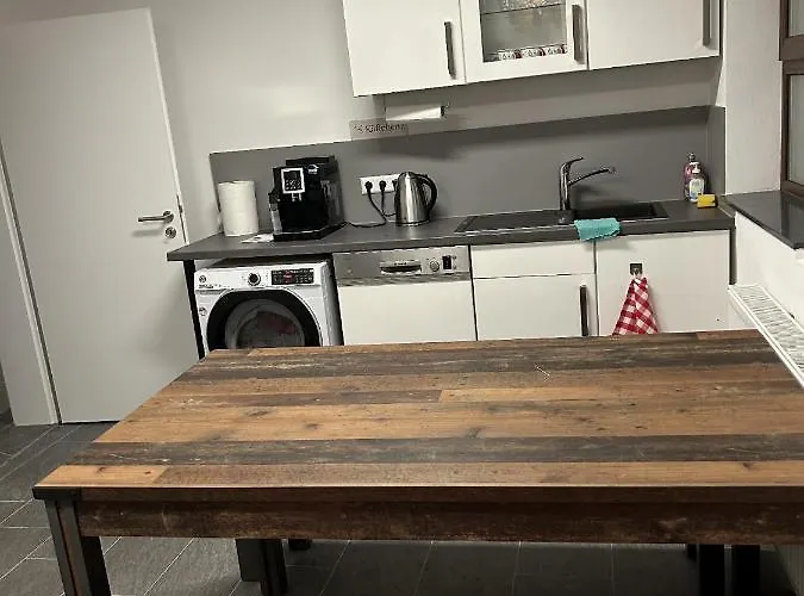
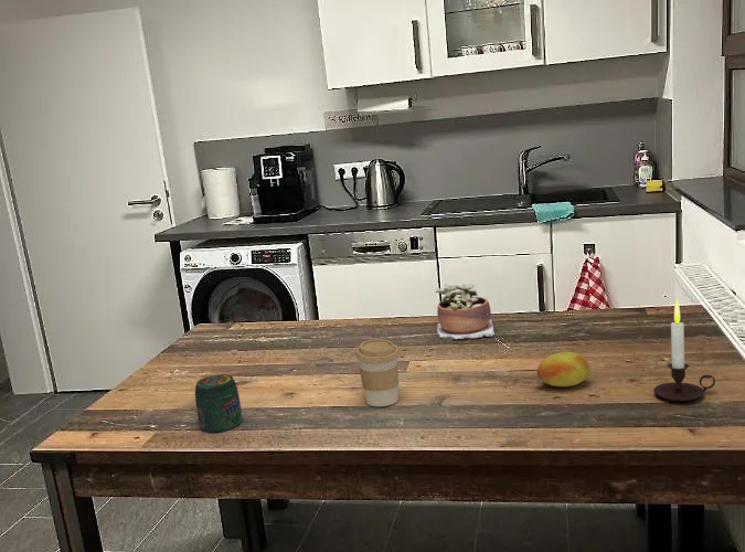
+ coffee cup [355,338,401,407]
+ jar [194,373,244,434]
+ candle [652,298,716,402]
+ fruit [536,351,590,388]
+ succulent plant [435,283,496,340]
